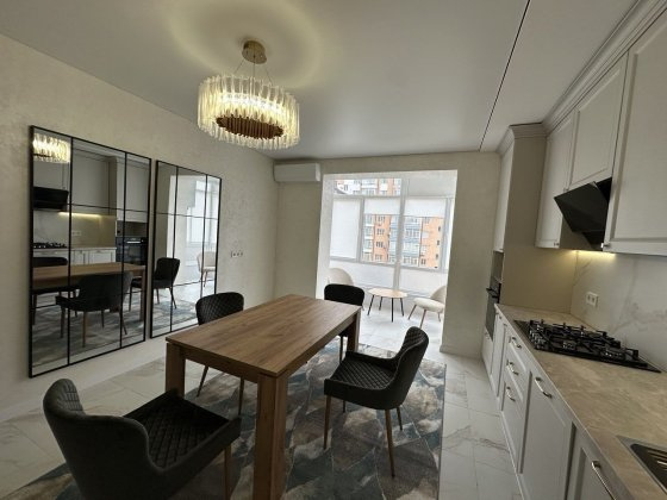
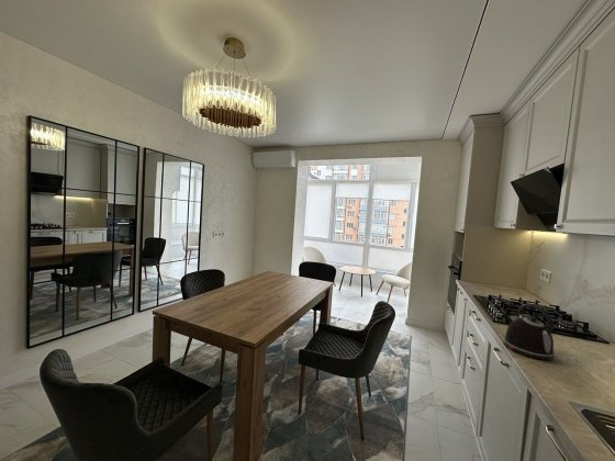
+ kettle [503,303,556,361]
